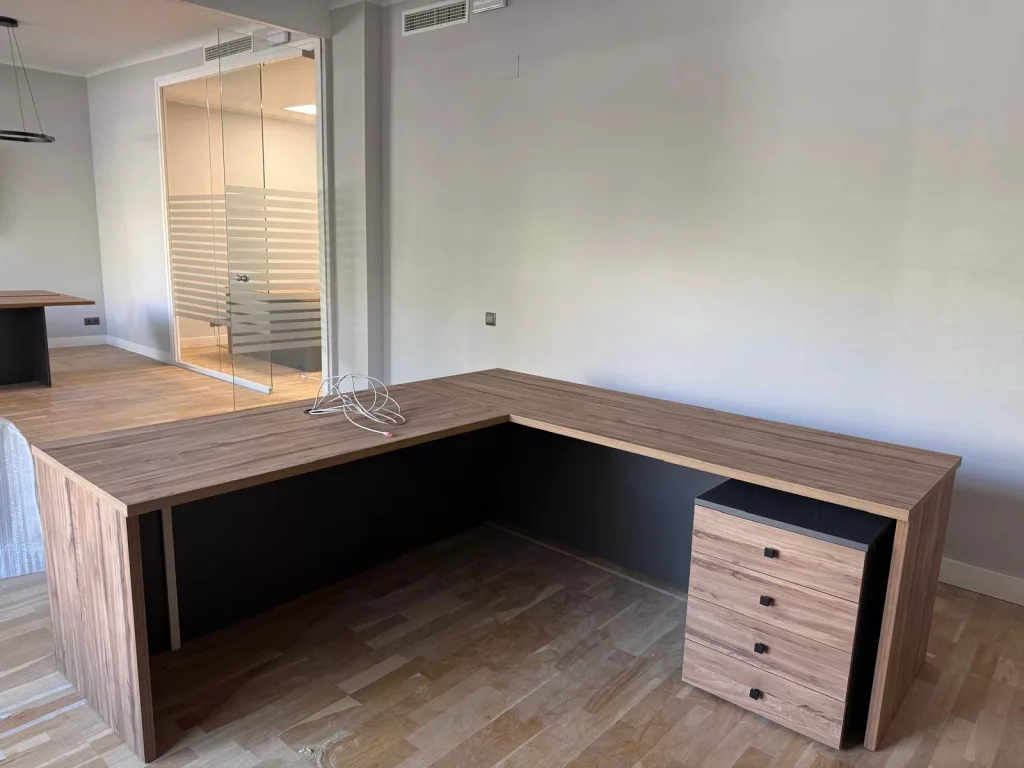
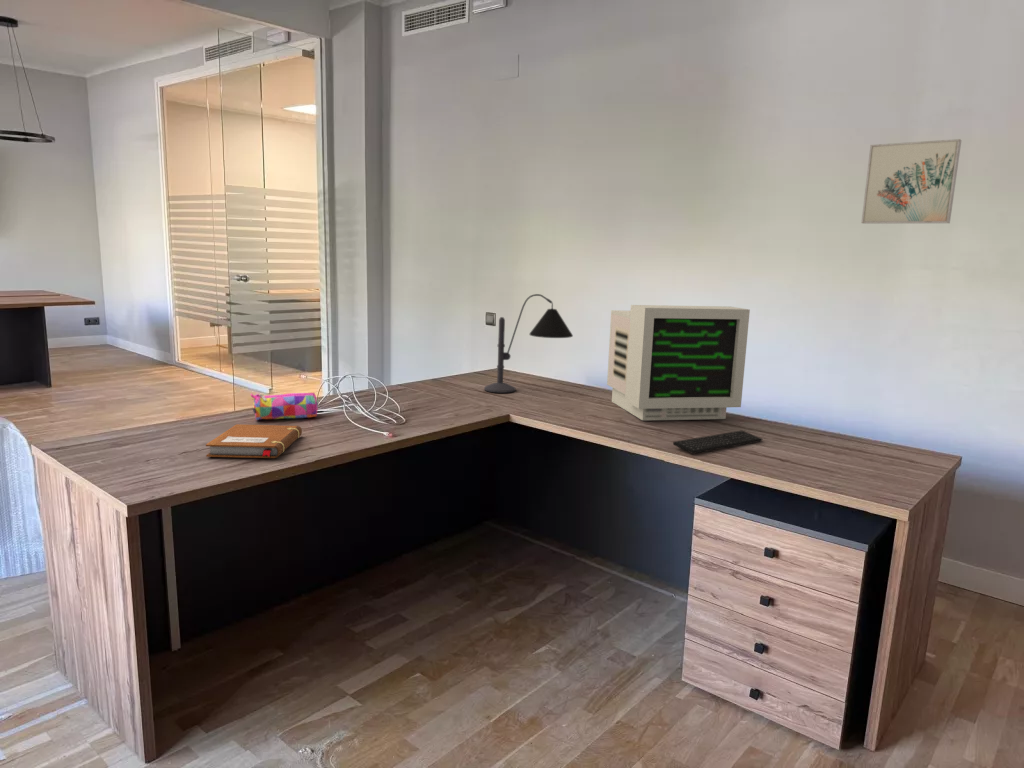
+ pencil case [250,391,319,421]
+ notebook [205,423,303,459]
+ computer monitor [606,304,751,421]
+ desk lamp [483,293,574,394]
+ keyboard [672,430,763,455]
+ wall art [860,138,962,224]
